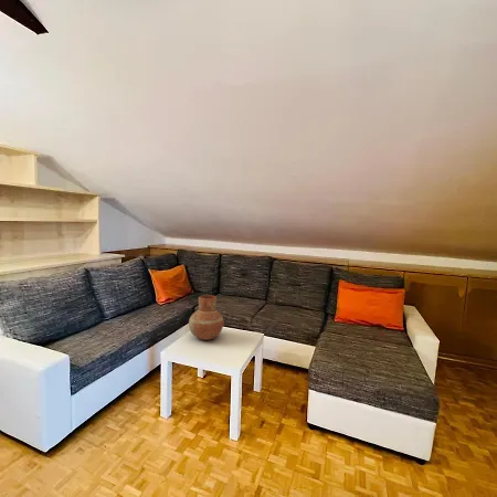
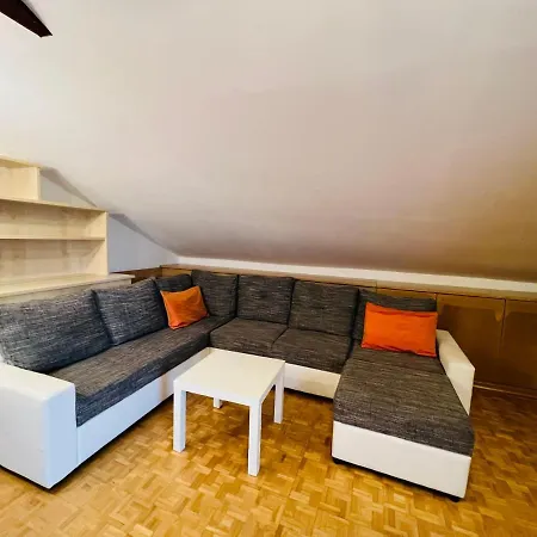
- vase [188,294,224,341]
